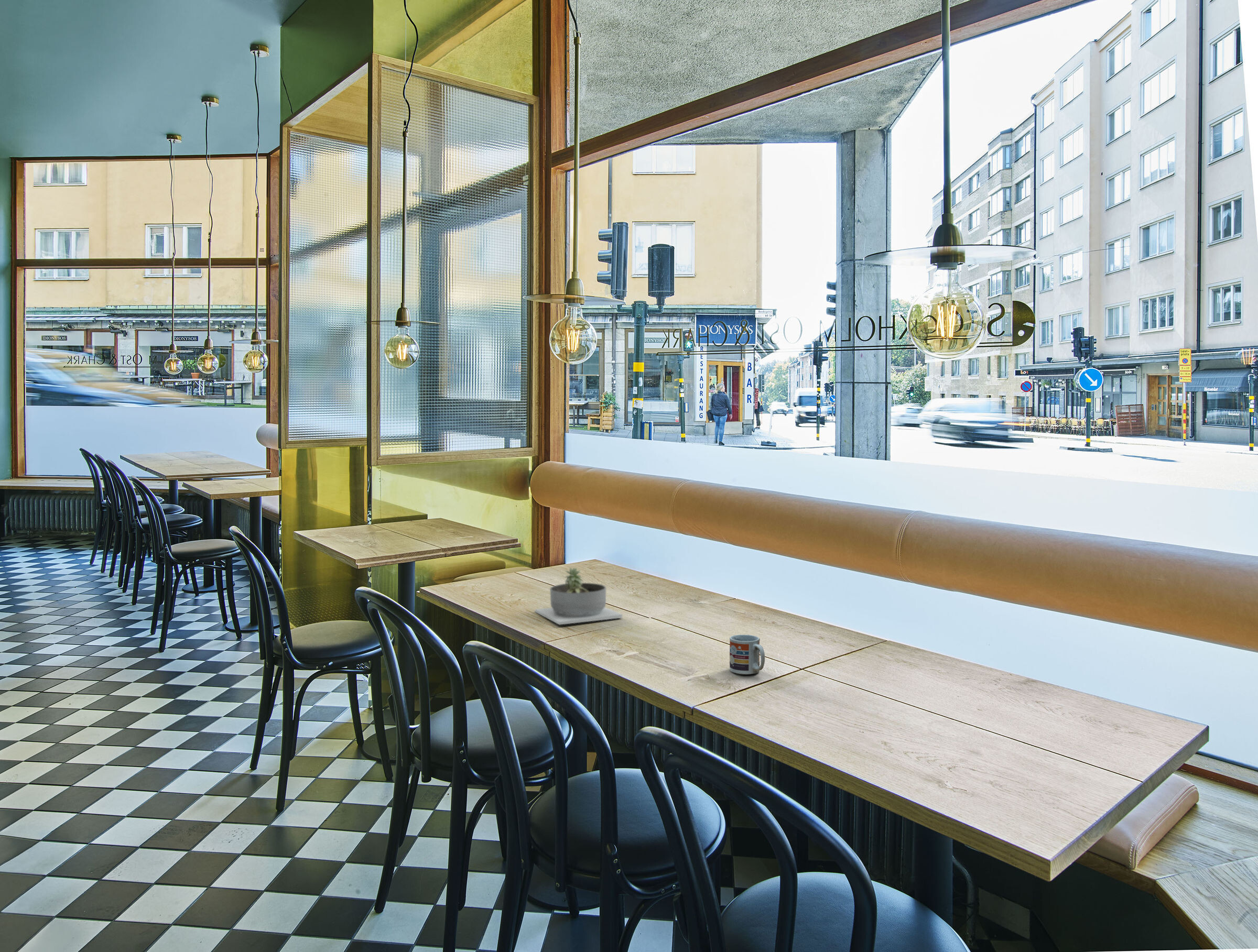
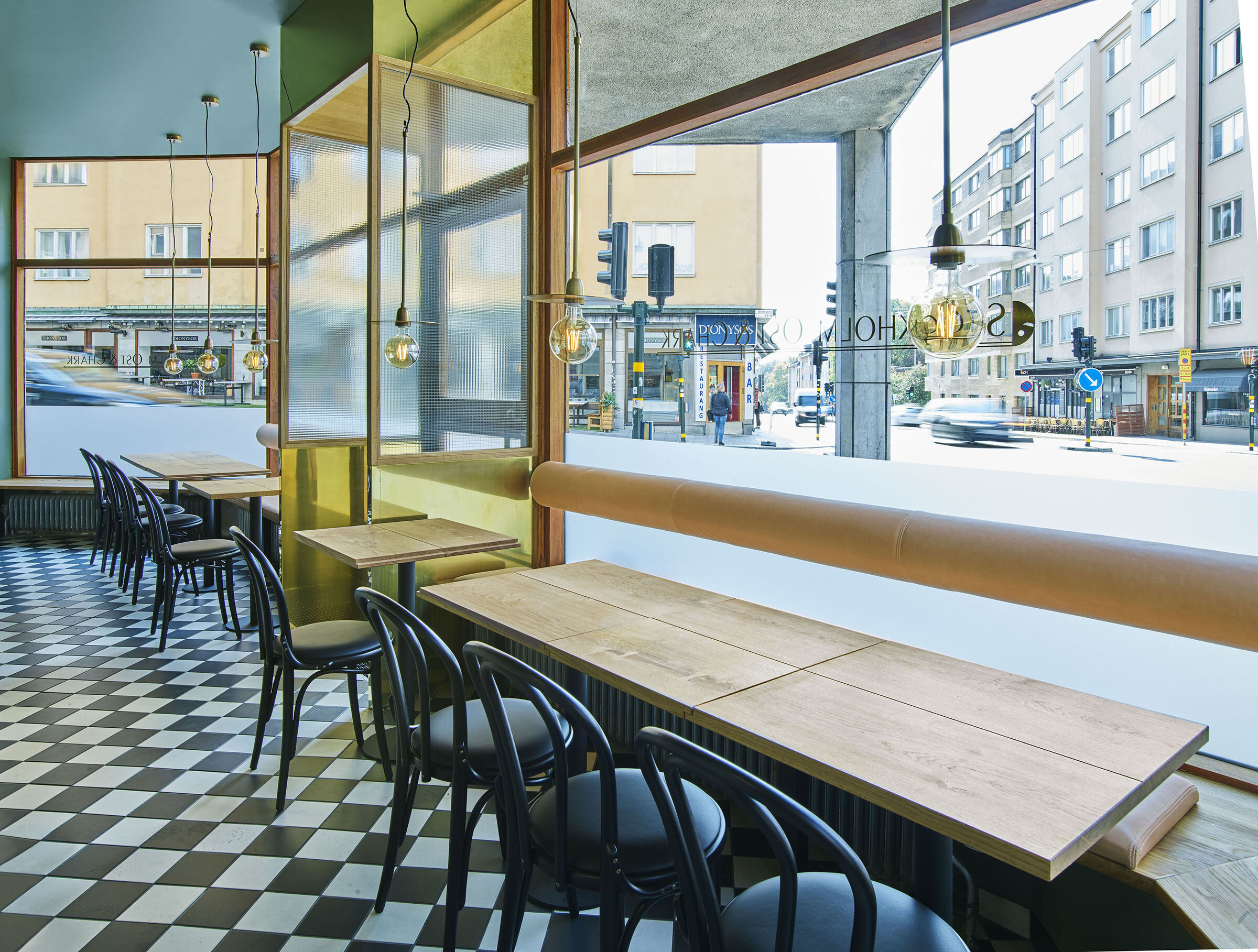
- succulent planter [534,567,623,625]
- cup [729,634,765,675]
